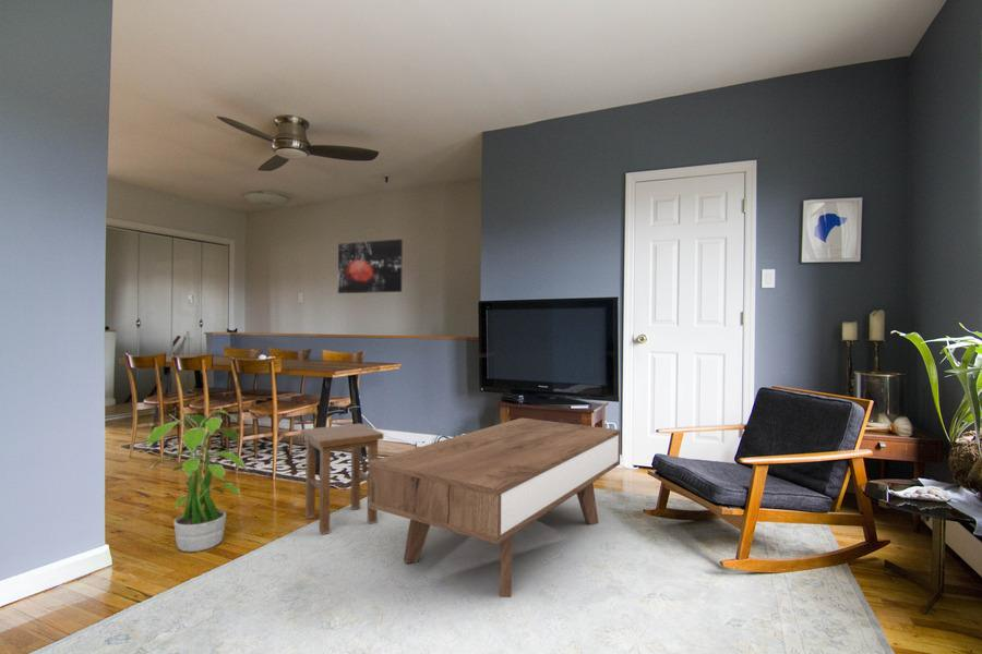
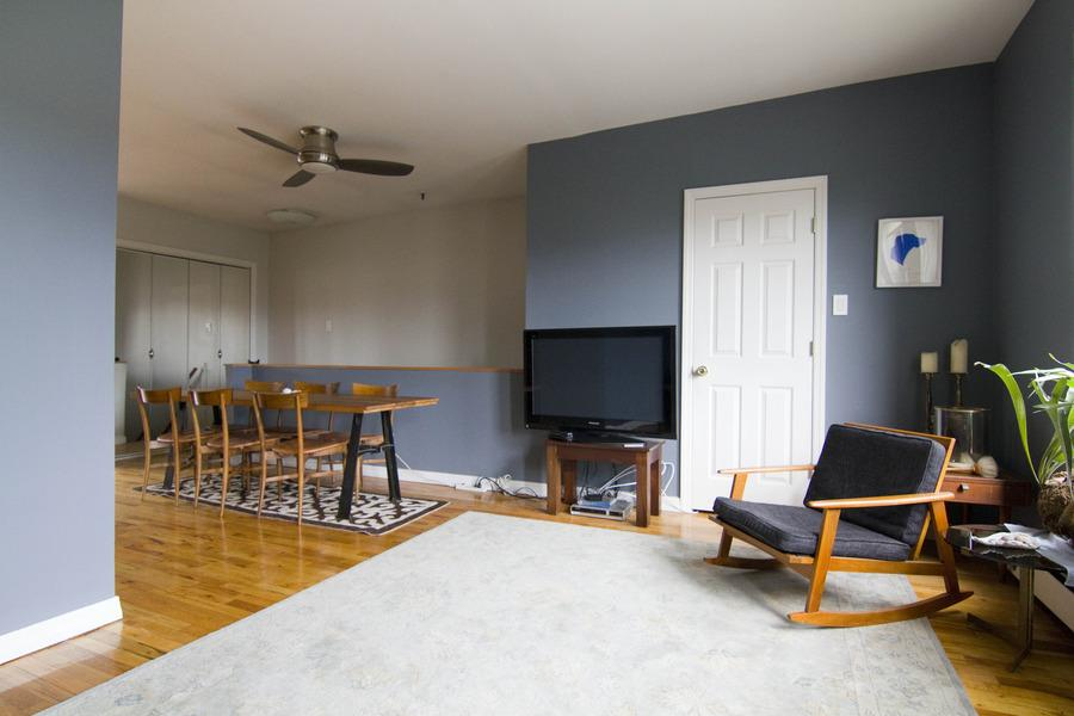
- potted plant [145,409,249,553]
- coffee table [370,417,622,598]
- stool [300,422,384,536]
- wall art [337,238,404,294]
